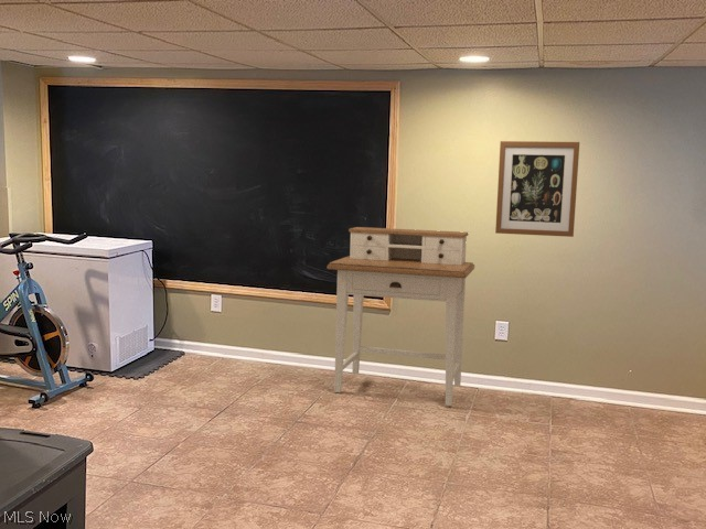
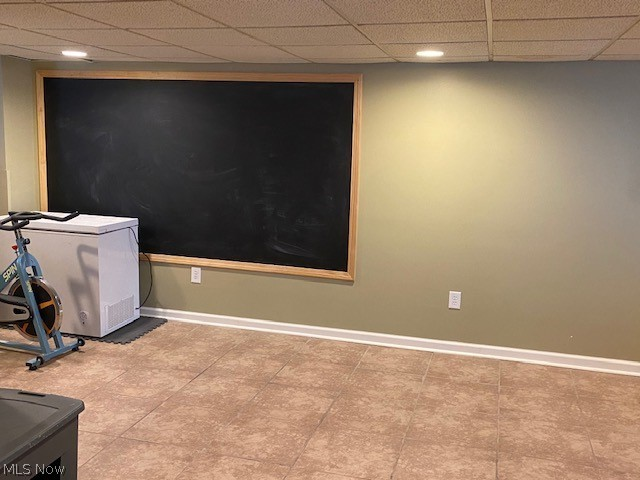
- desk [327,226,475,407]
- wall art [494,140,580,238]
